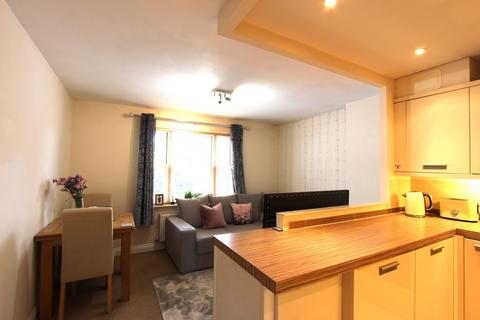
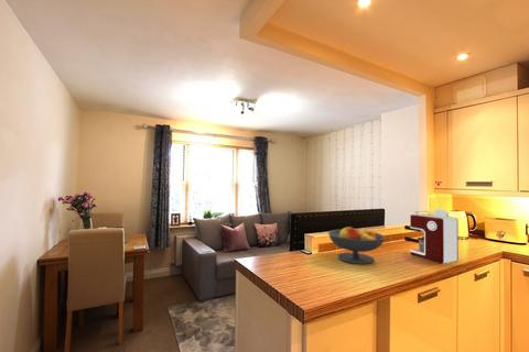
+ coffee maker [403,208,460,265]
+ fruit bowl [327,226,386,265]
